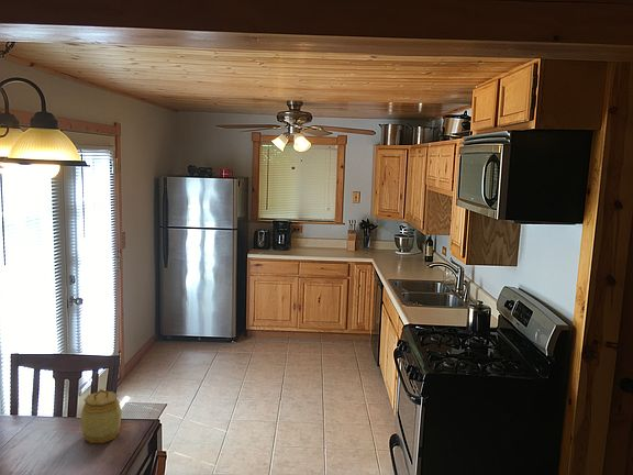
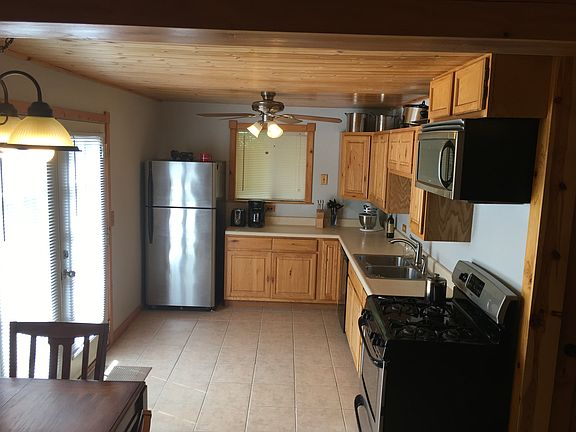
- jar [79,388,123,444]
